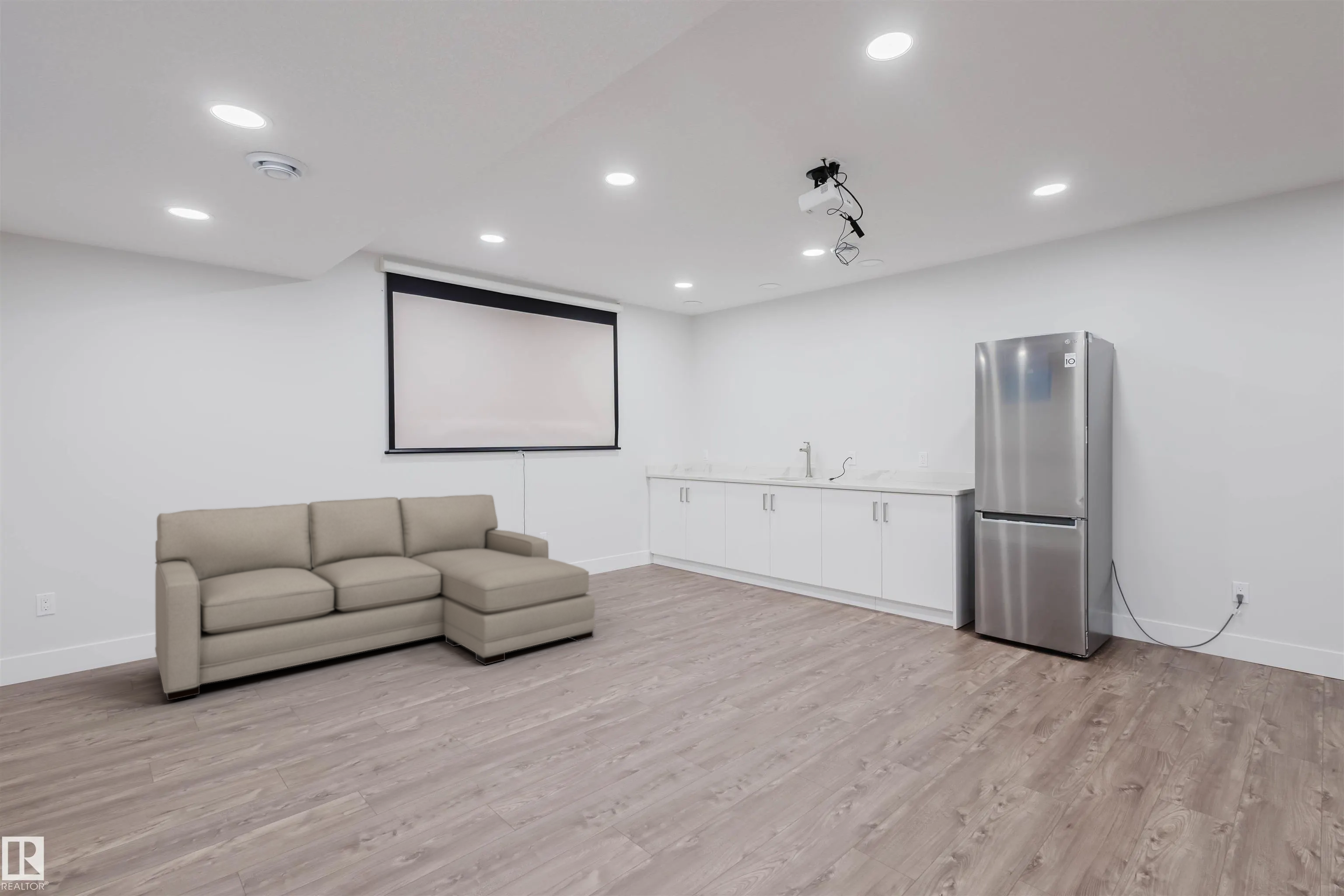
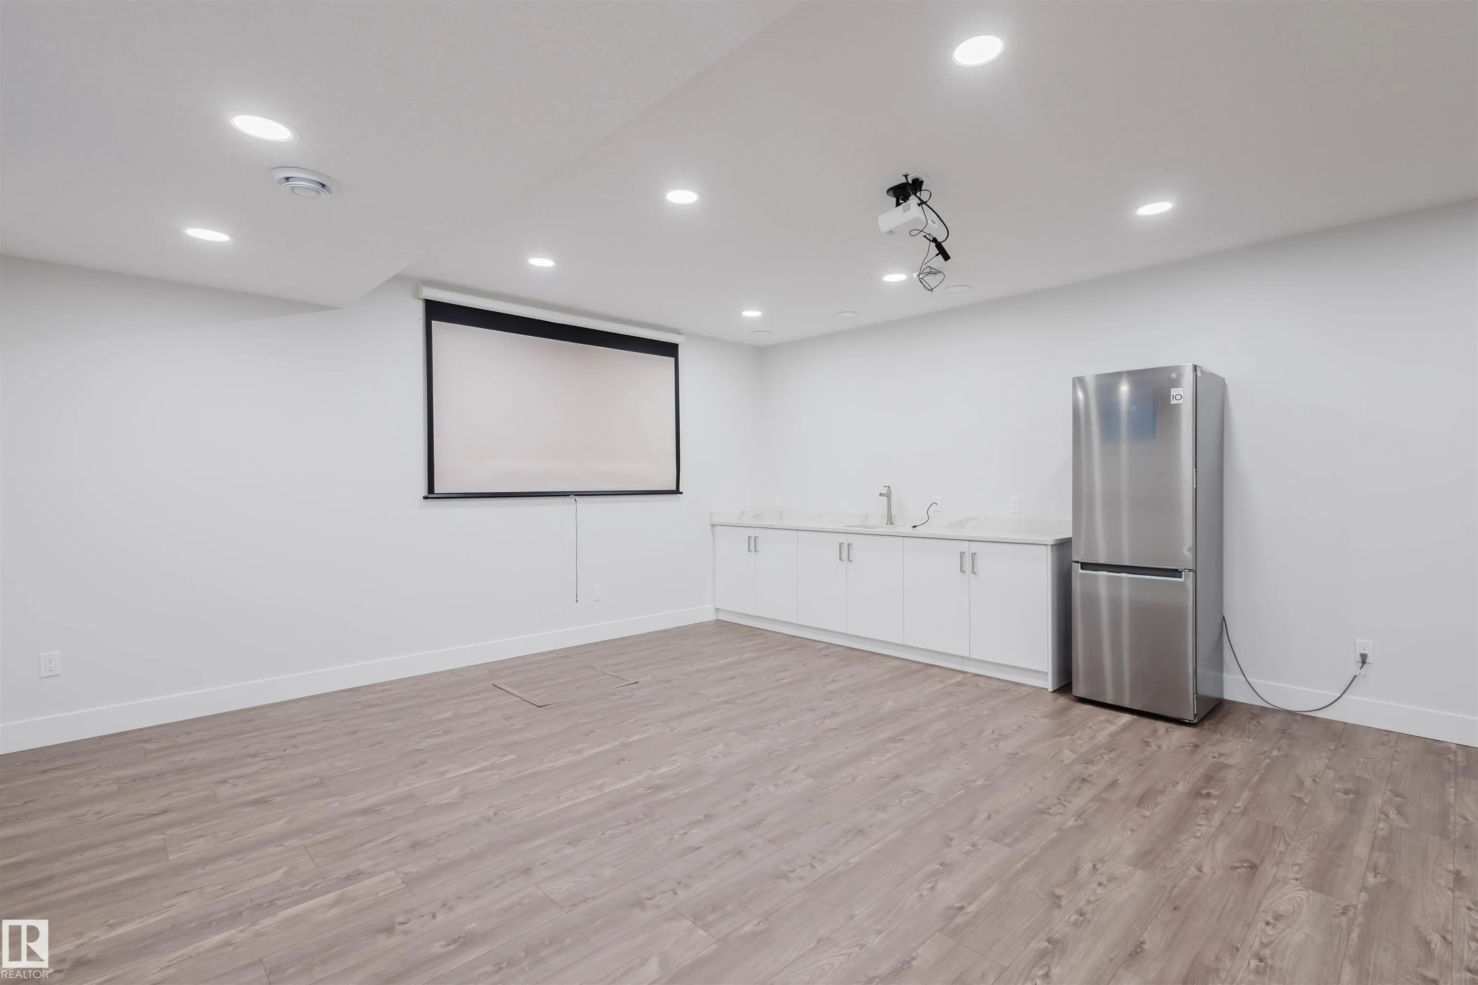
- sofa [154,494,595,701]
